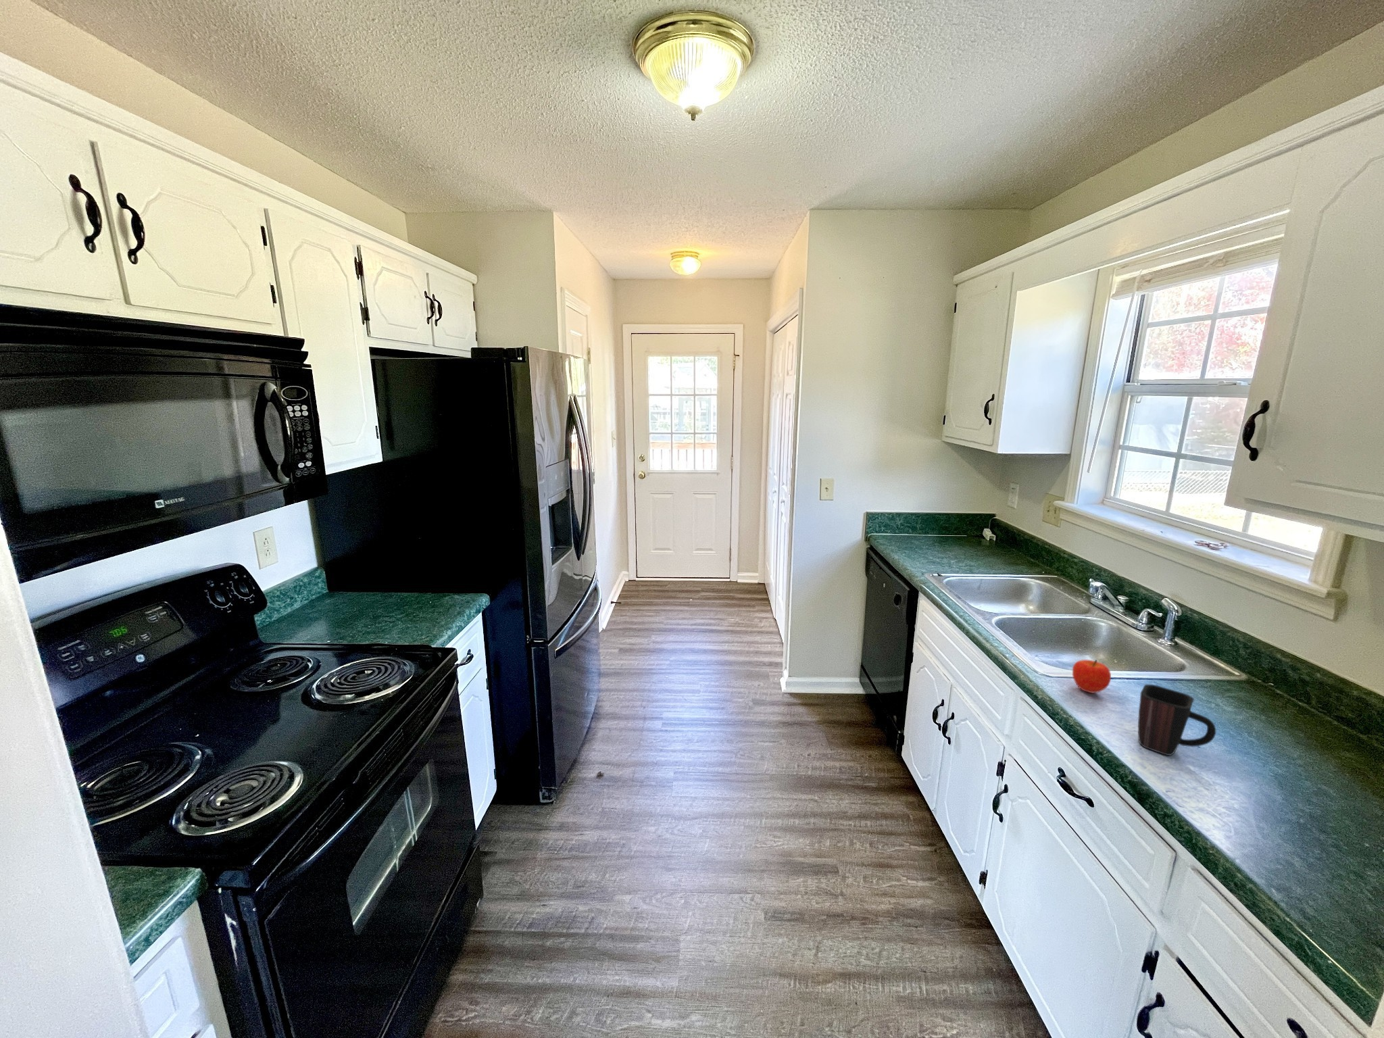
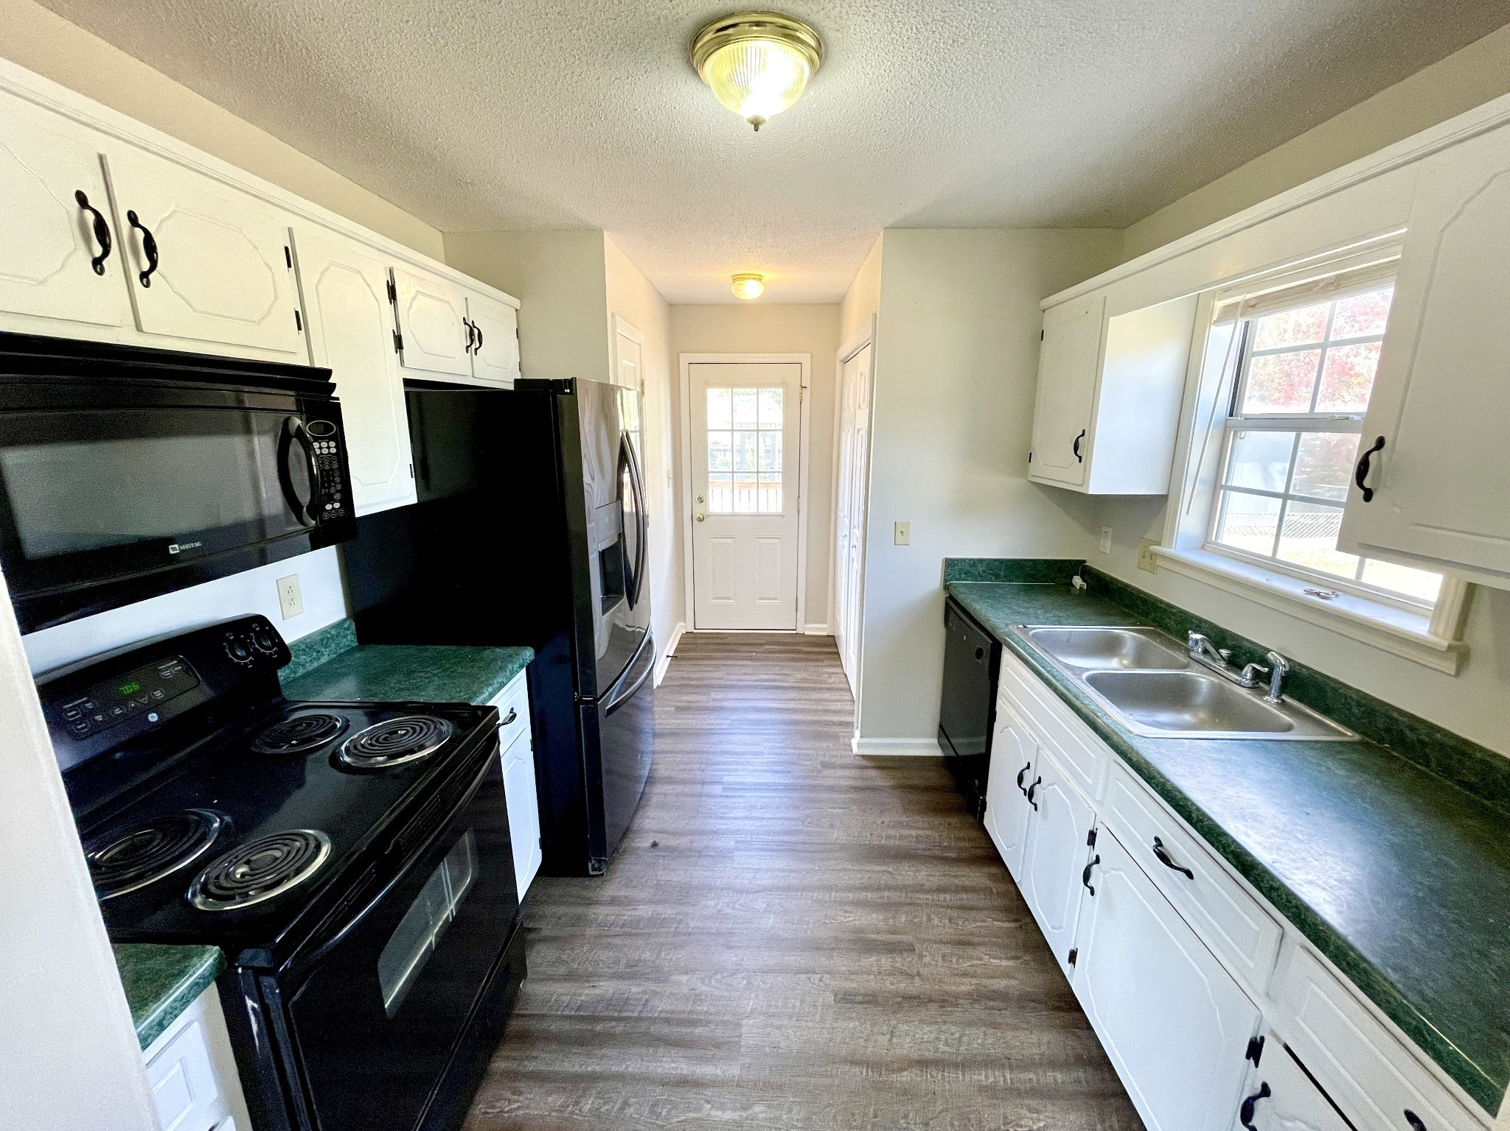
- fruit [1072,659,1112,693]
- mug [1138,684,1216,757]
